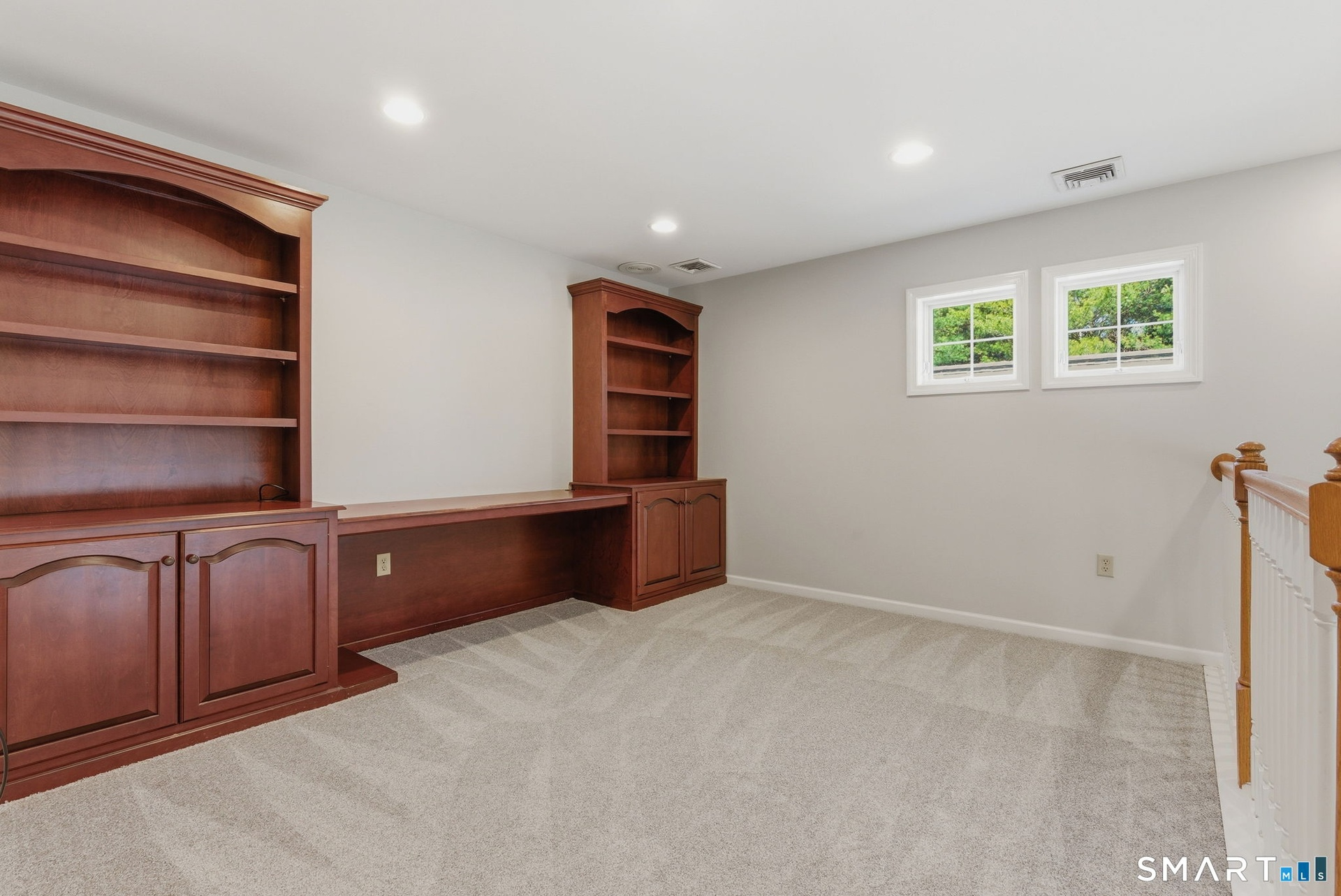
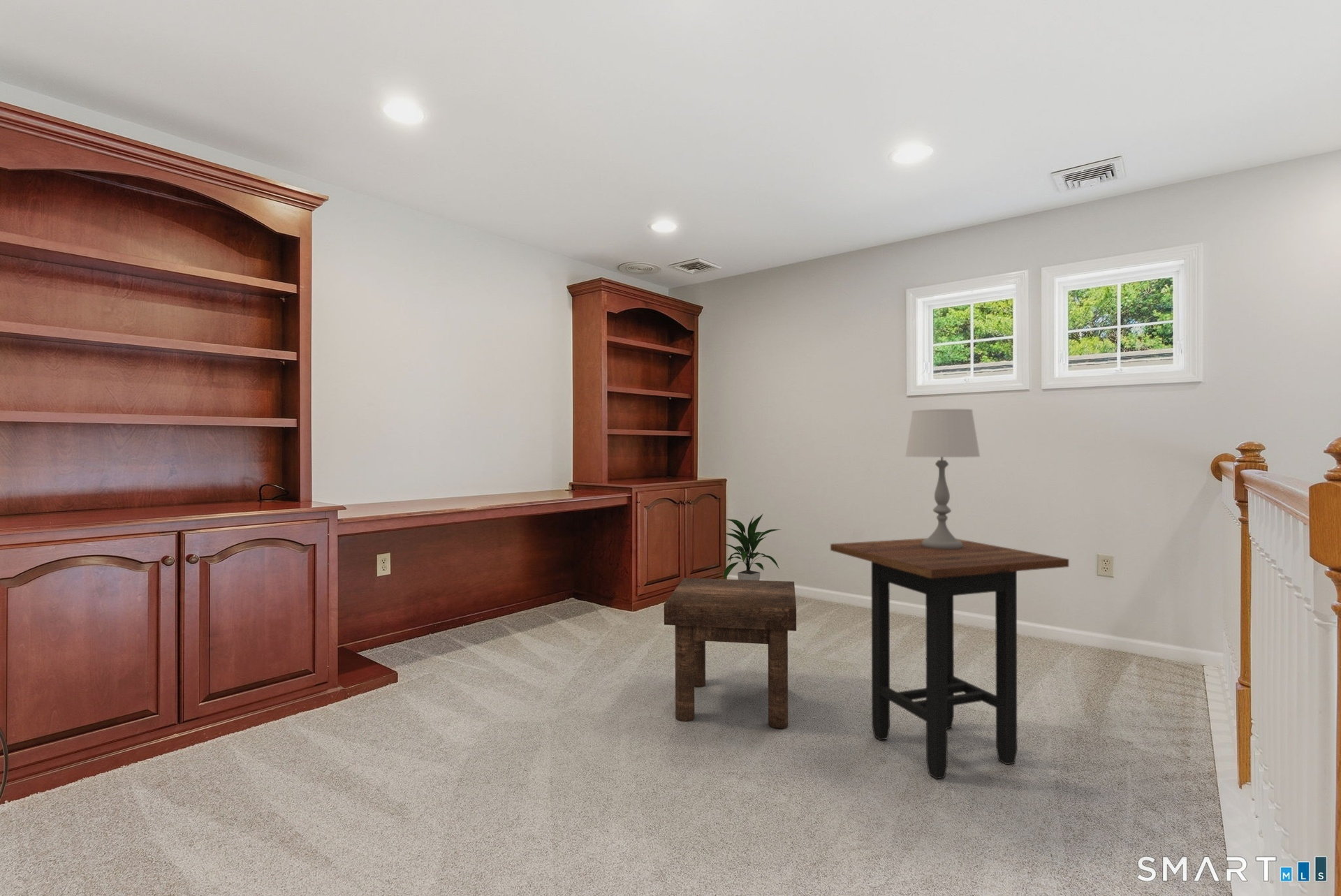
+ indoor plant [722,513,782,580]
+ table lamp [904,409,981,550]
+ stool [664,578,797,729]
+ side table [830,538,1069,780]
